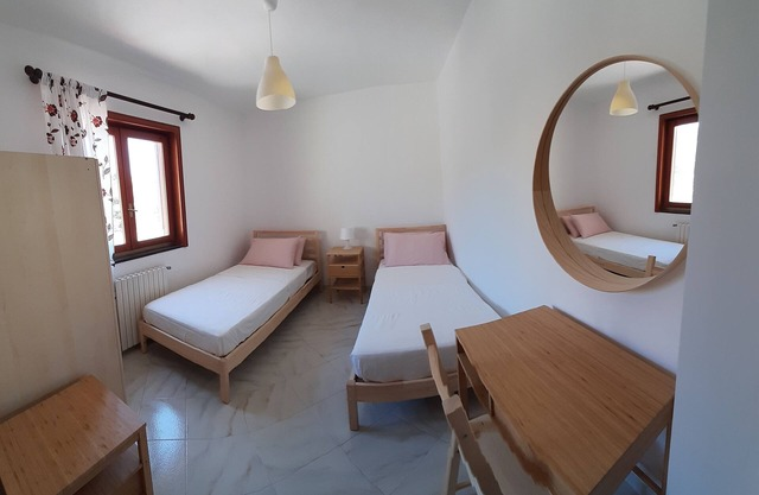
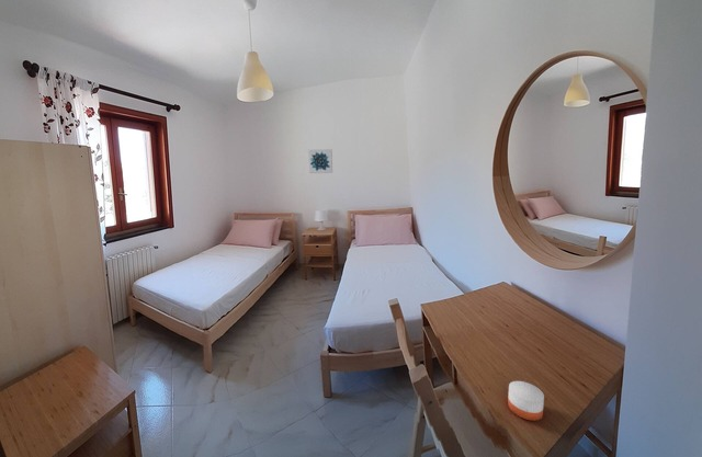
+ candle [507,380,545,422]
+ wall art [308,148,333,174]
